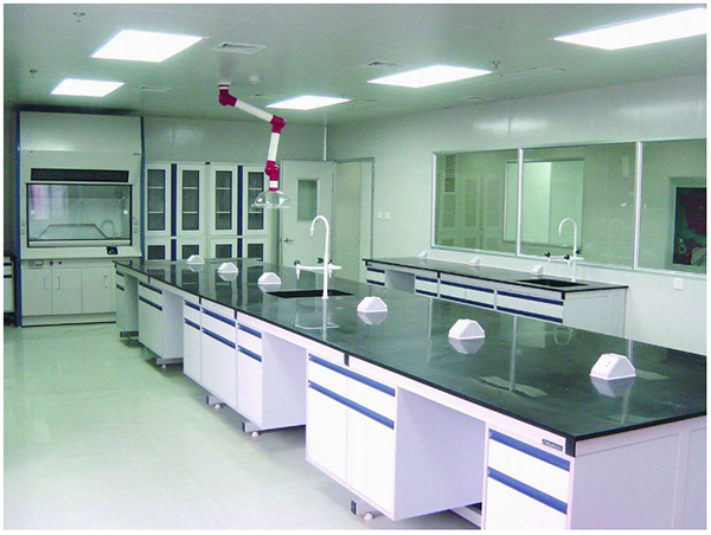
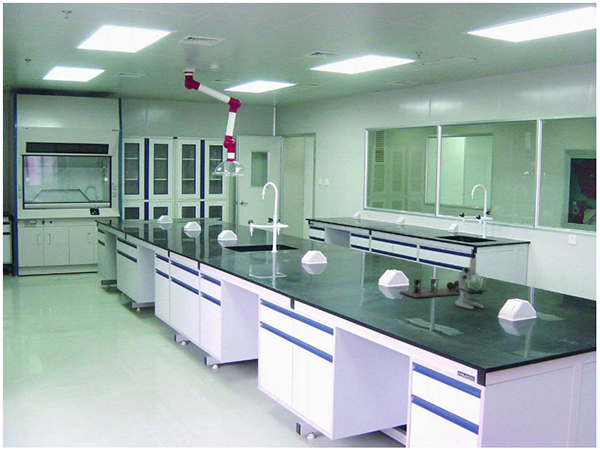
+ hourglass set [399,276,461,299]
+ microscope [454,248,489,310]
